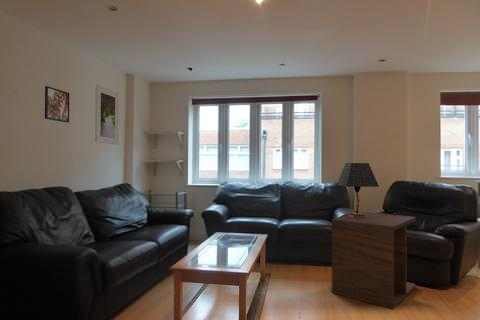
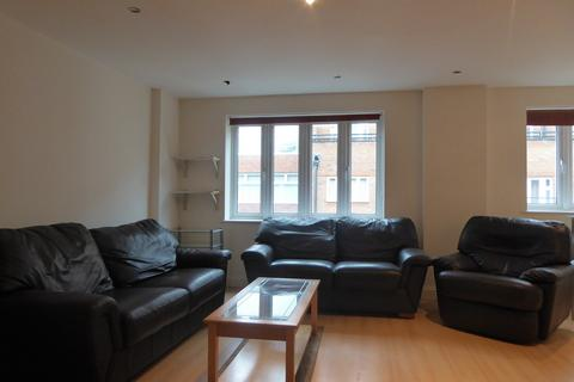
- table lamp [336,162,380,218]
- side table [331,211,417,311]
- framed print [94,84,120,146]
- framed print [44,85,71,124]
